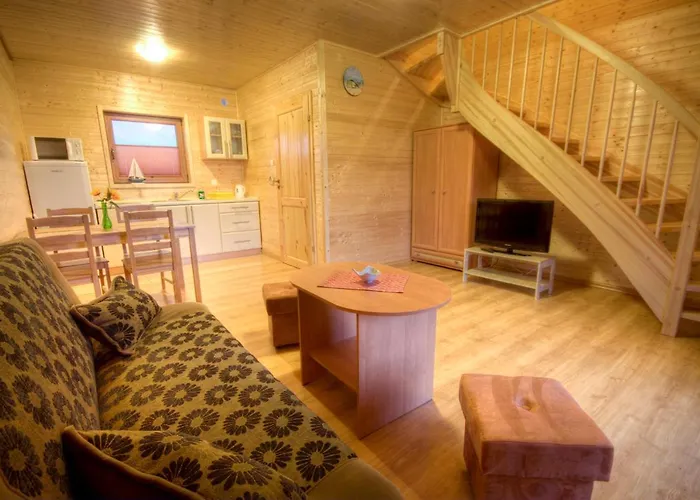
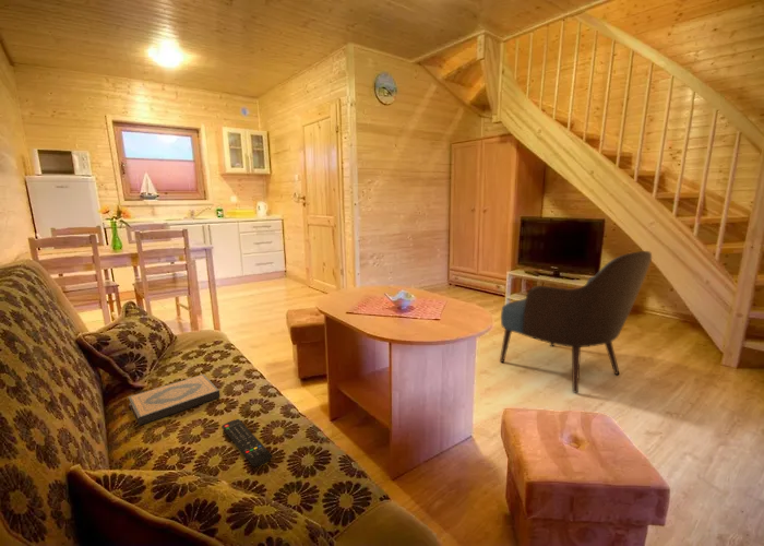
+ remote control [220,418,273,467]
+ hardback book [128,373,220,426]
+ armchair [499,250,653,394]
